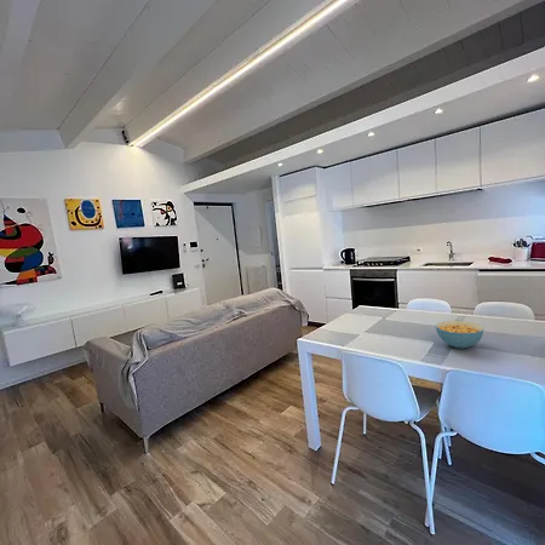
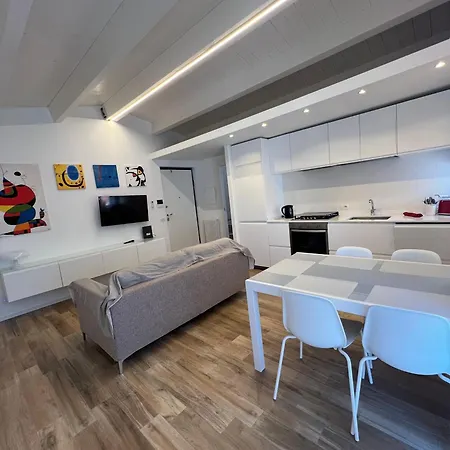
- cereal bowl [435,320,484,350]
